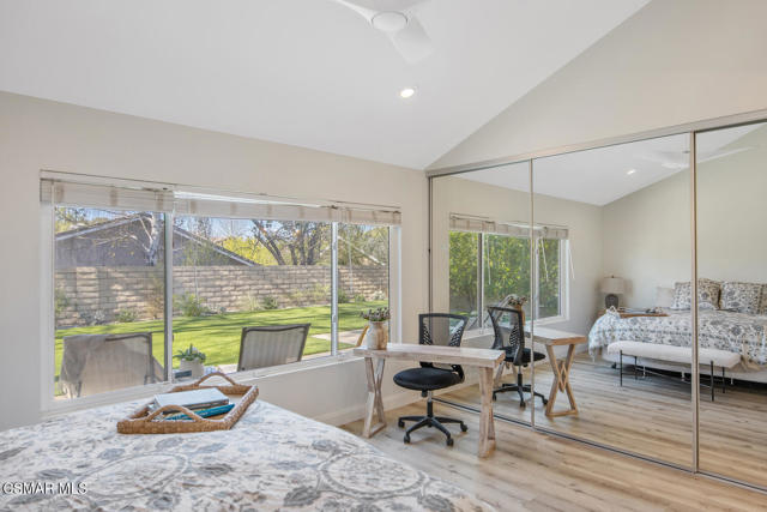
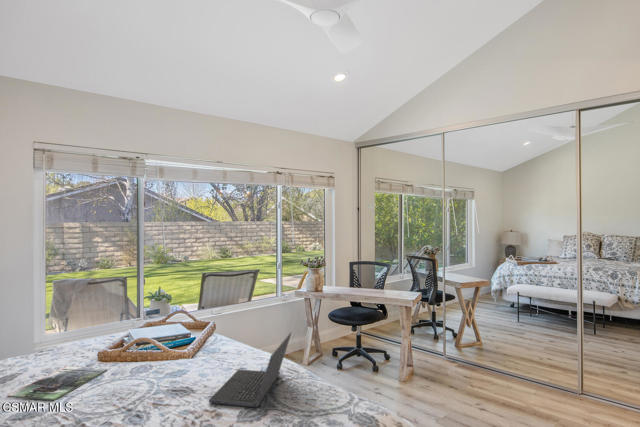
+ laptop computer [208,331,293,408]
+ magazine [6,365,108,401]
